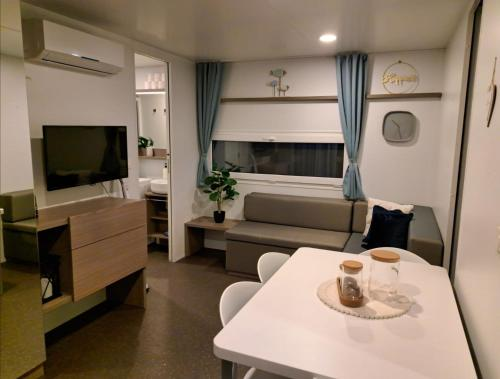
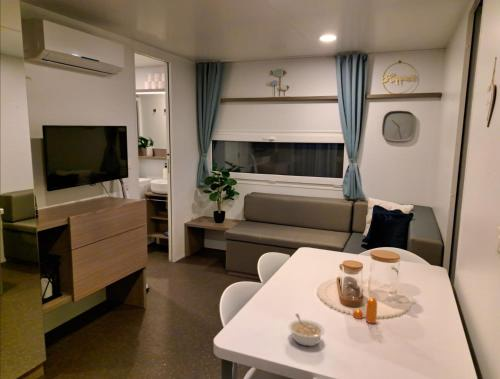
+ legume [287,313,326,347]
+ pepper shaker [352,297,378,324]
